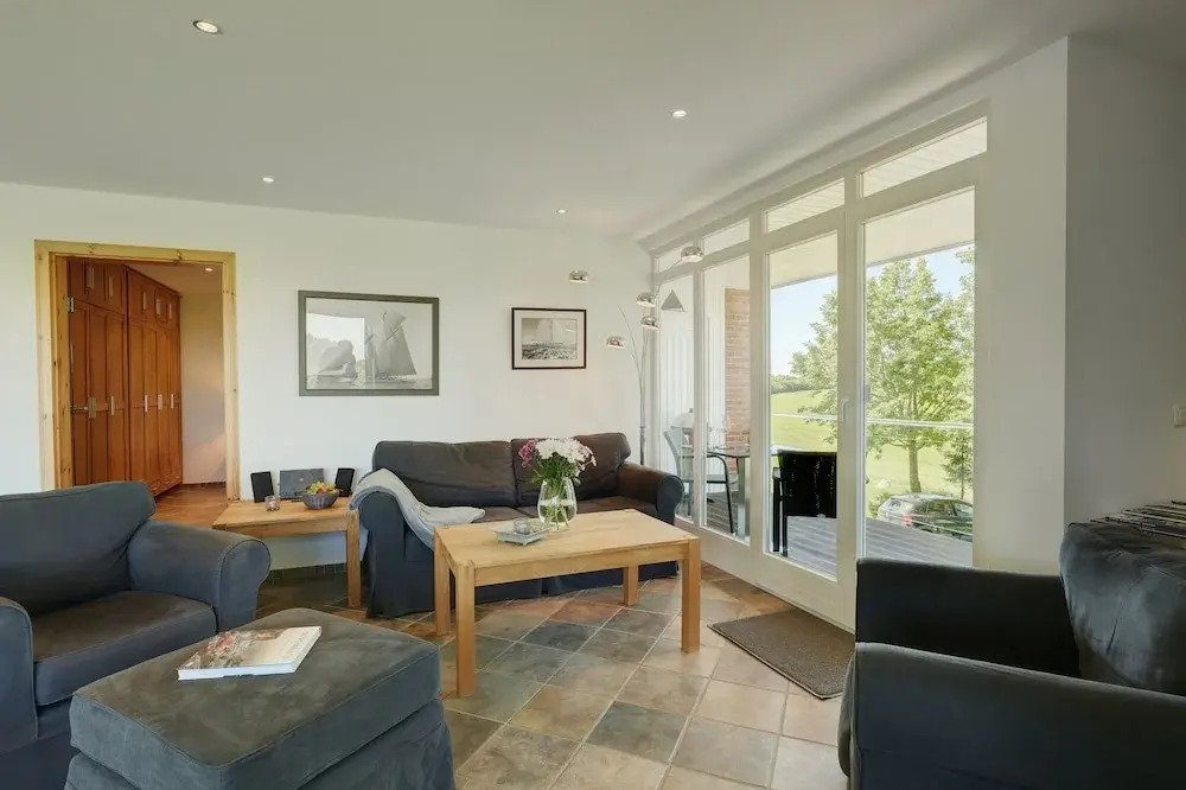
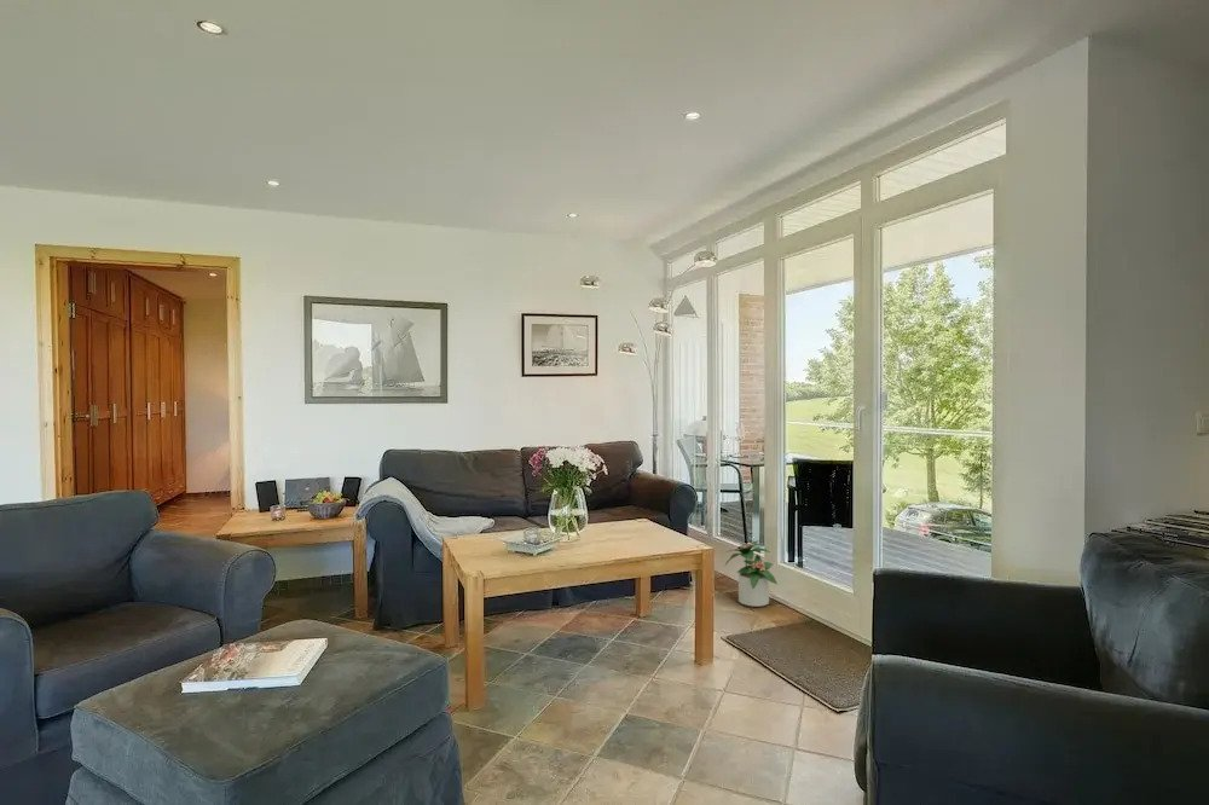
+ potted plant [724,539,779,608]
